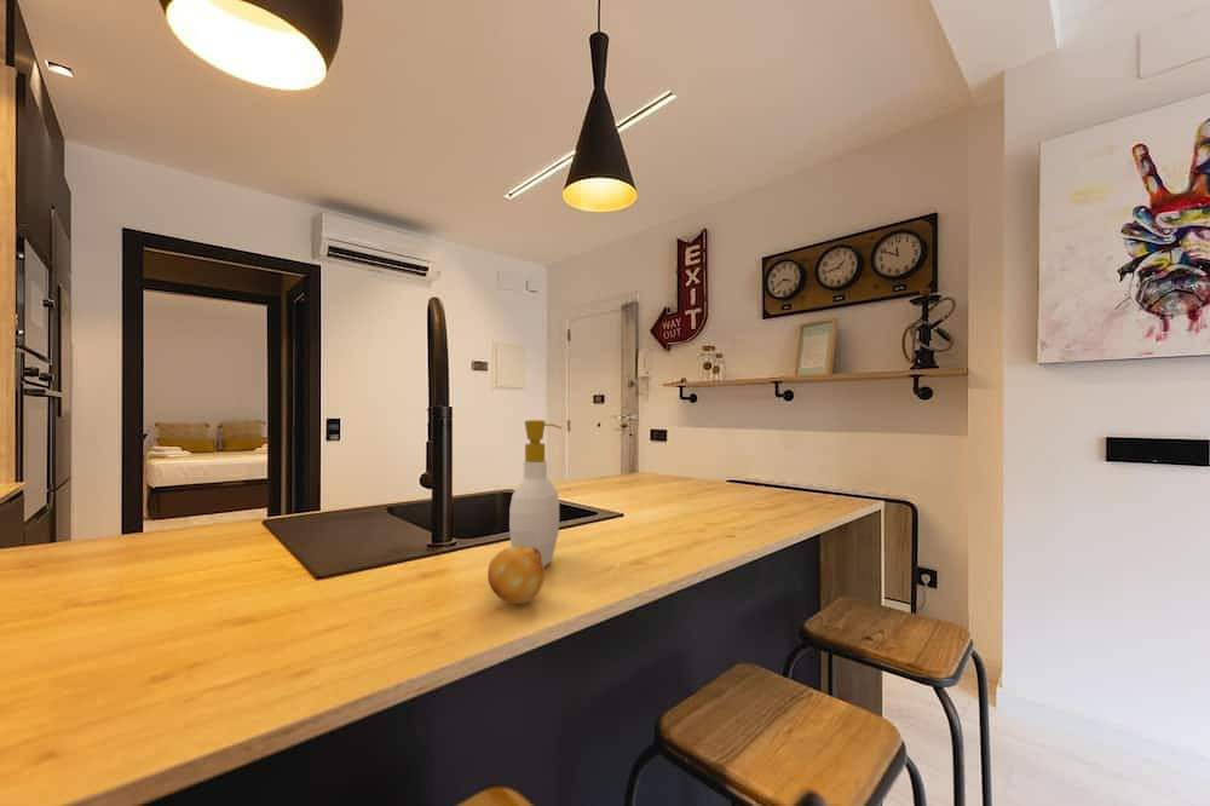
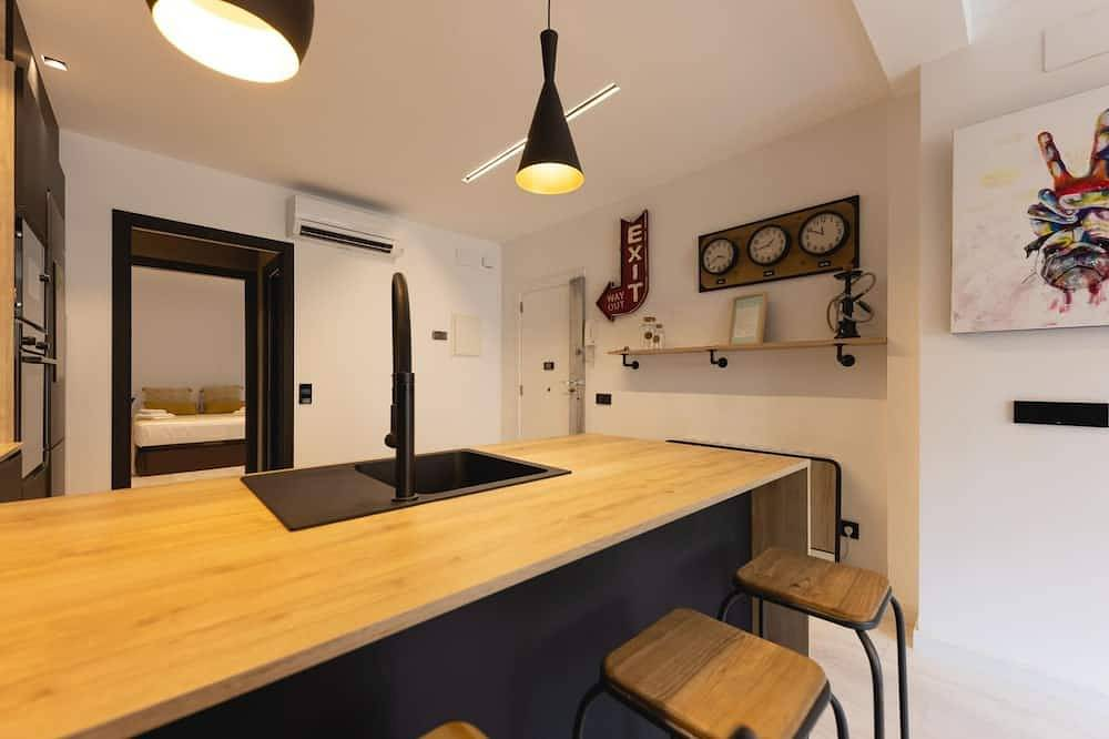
- soap bottle [508,419,563,568]
- fruit [486,546,546,605]
